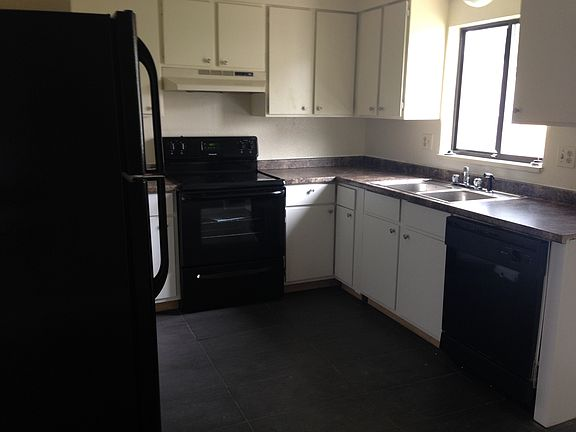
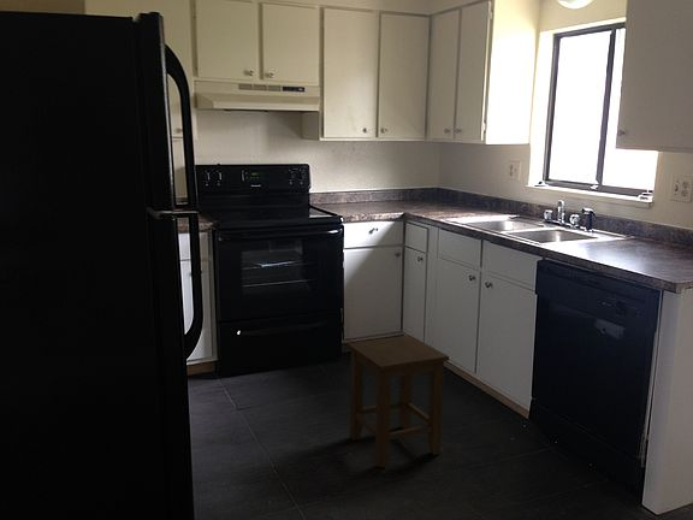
+ stool [345,333,450,468]
